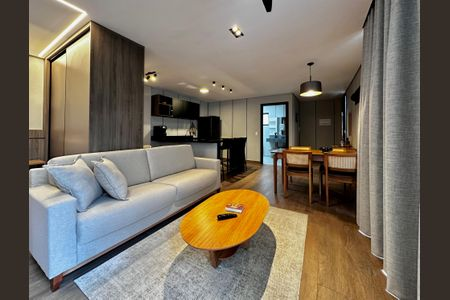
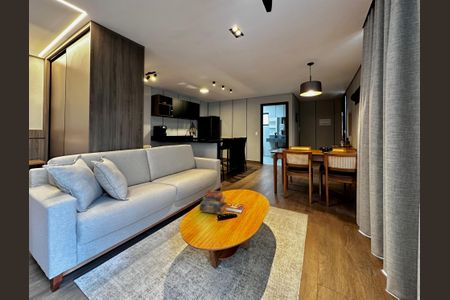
+ book [198,189,228,215]
